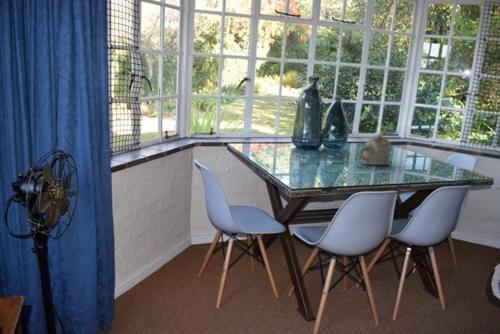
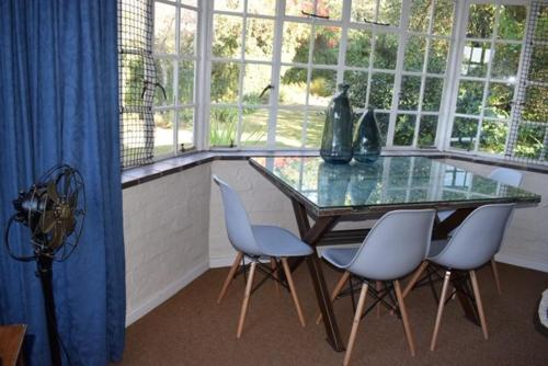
- teapot [358,133,393,166]
